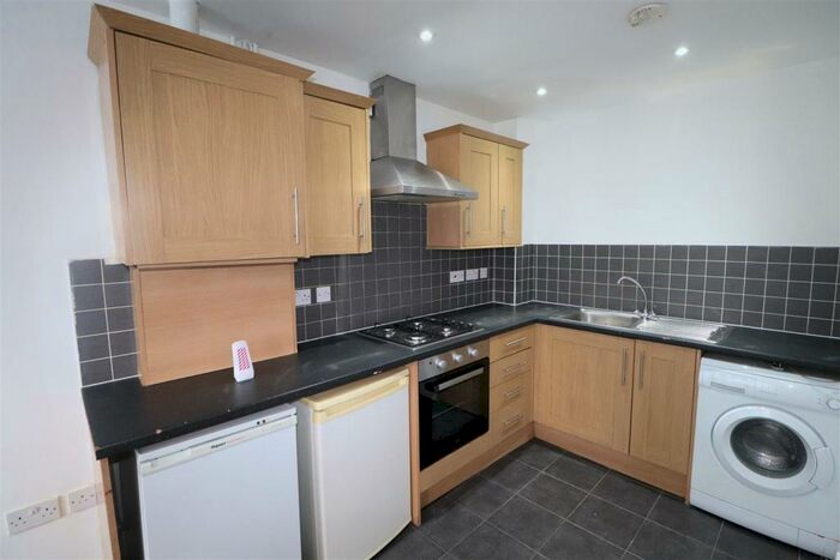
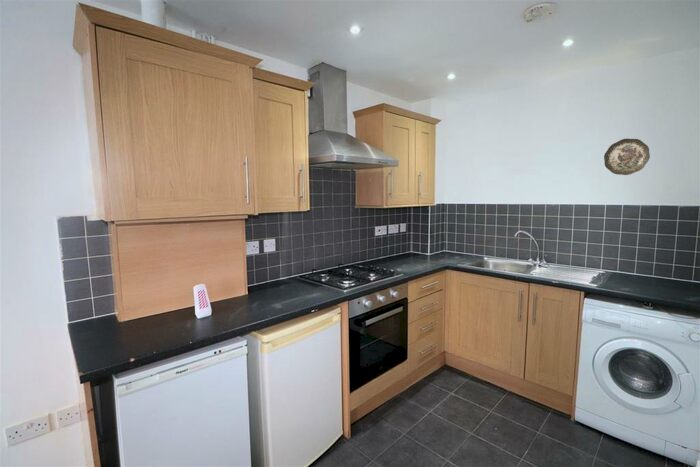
+ decorative plate [603,138,651,176]
